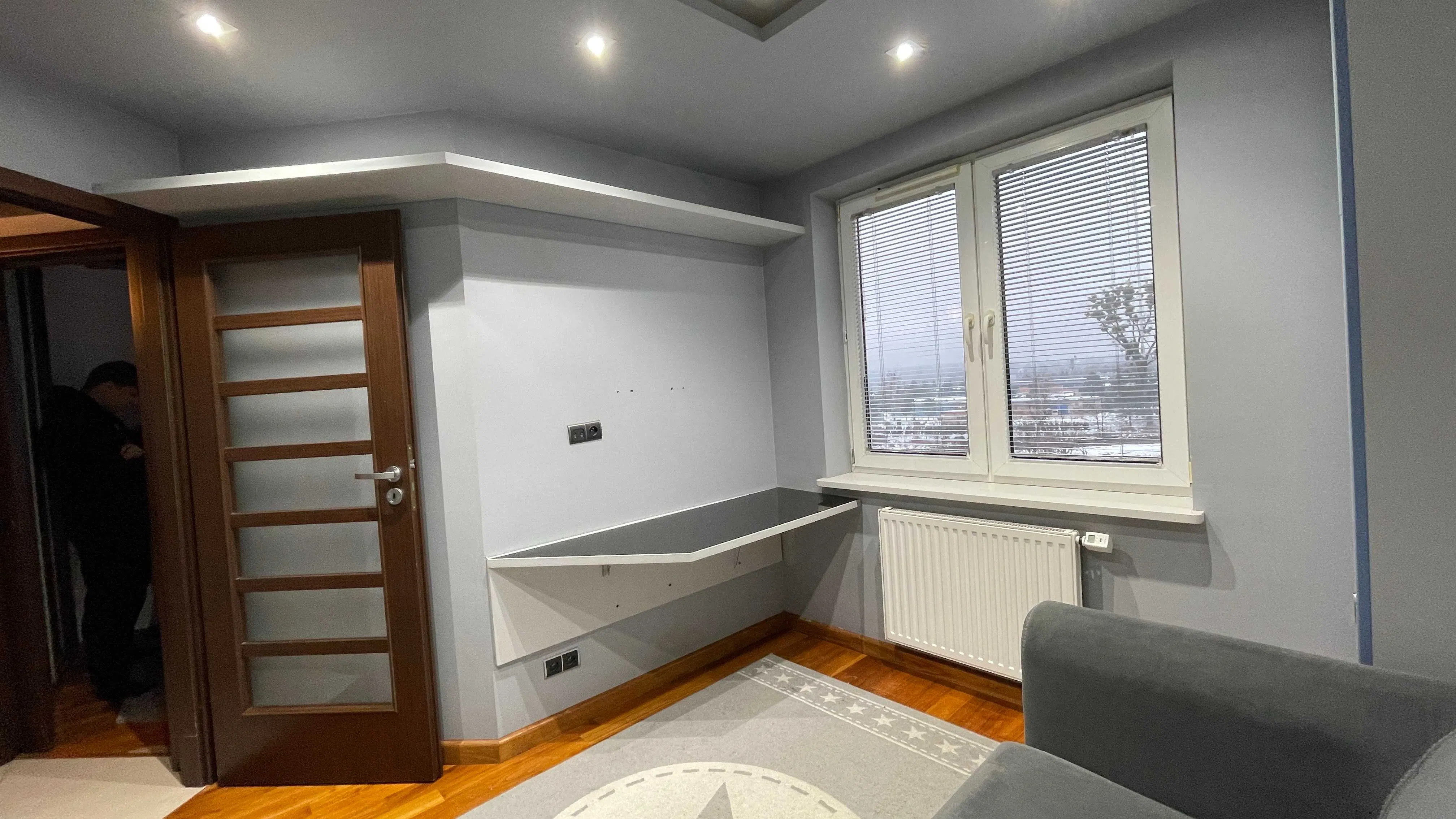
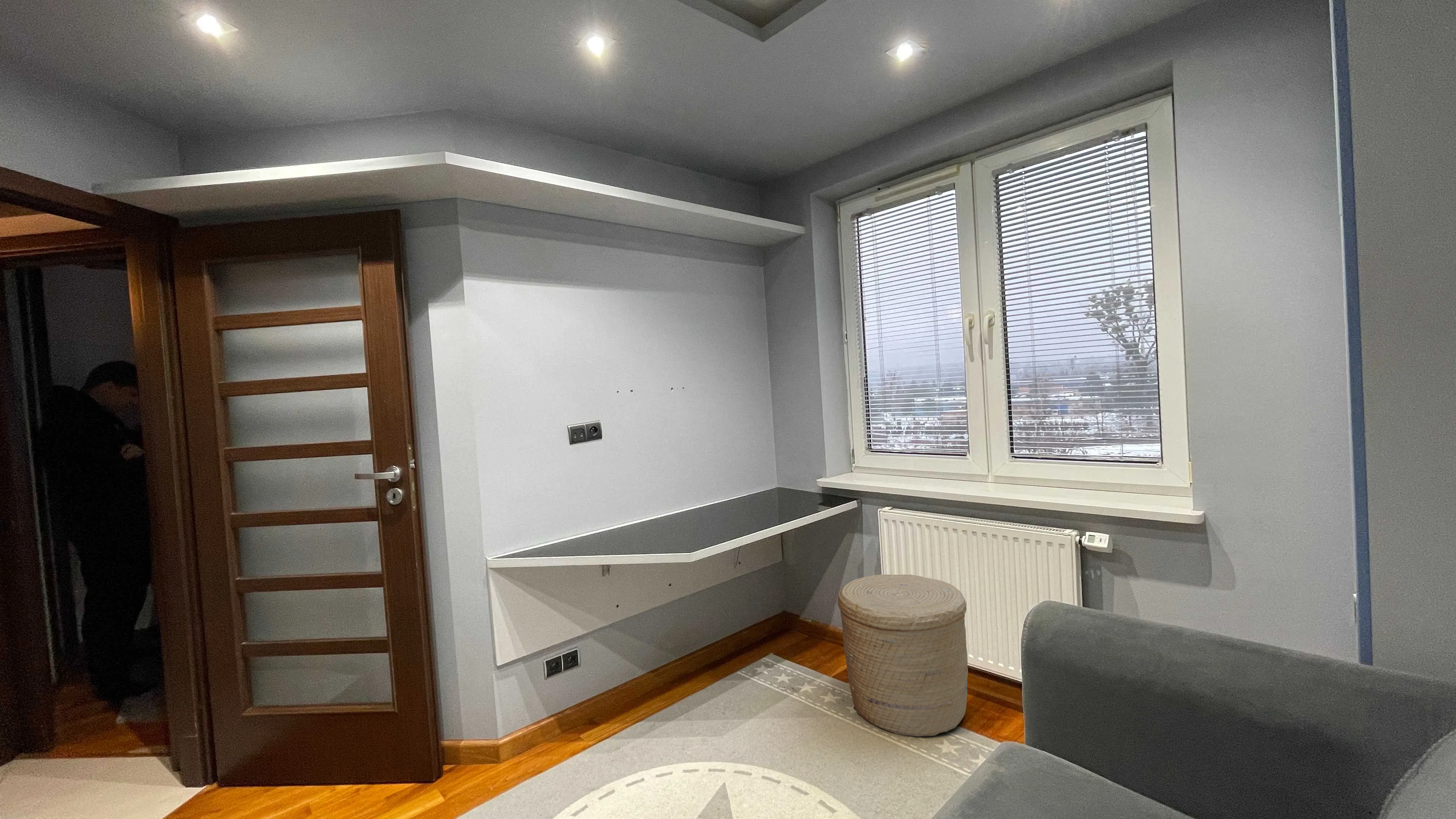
+ basket [837,574,968,737]
